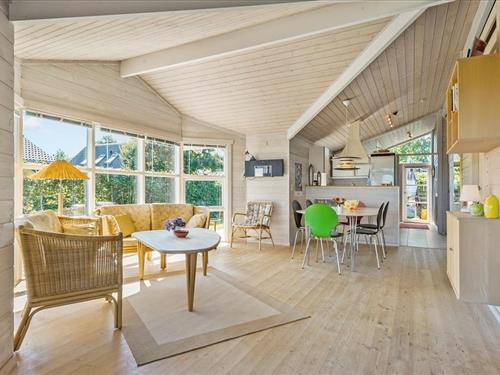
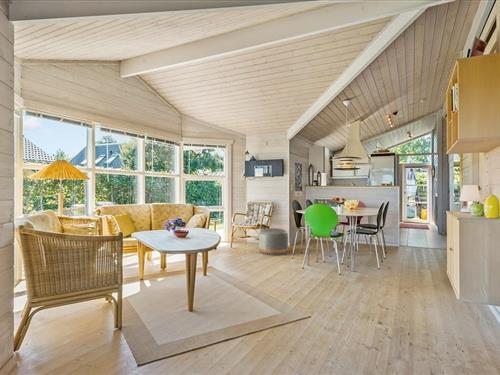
+ pouf [258,227,289,256]
